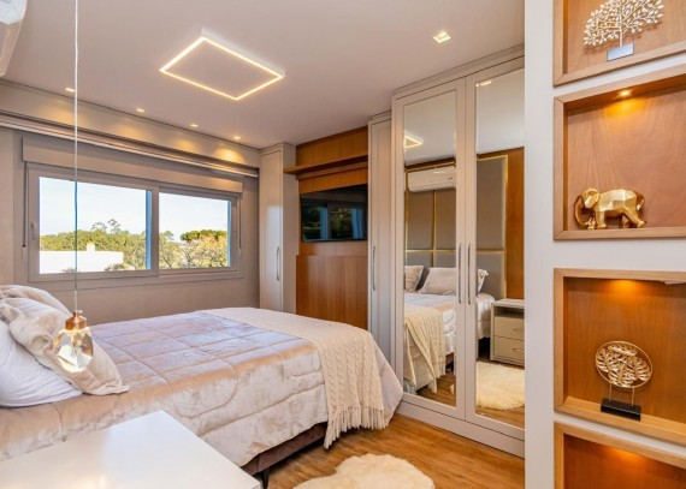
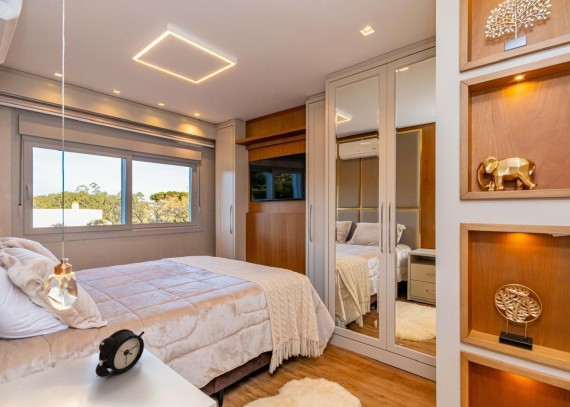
+ alarm clock [95,328,145,378]
